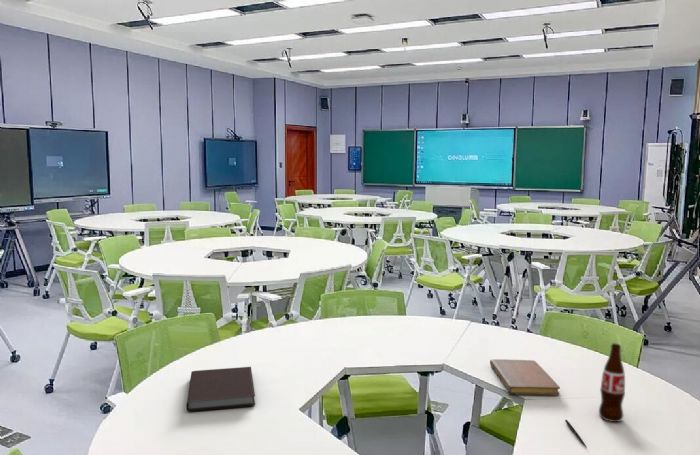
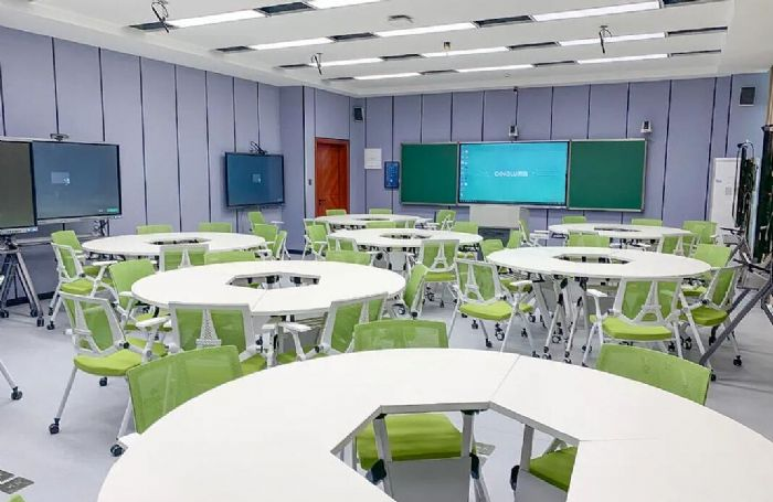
- notebook [186,366,256,412]
- pen [564,419,588,449]
- notebook [489,358,561,396]
- bottle [598,342,626,423]
